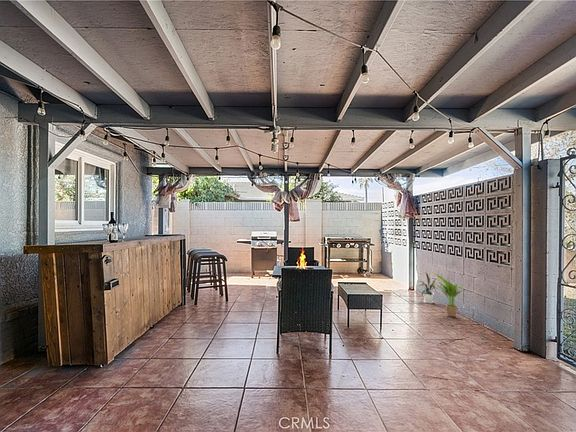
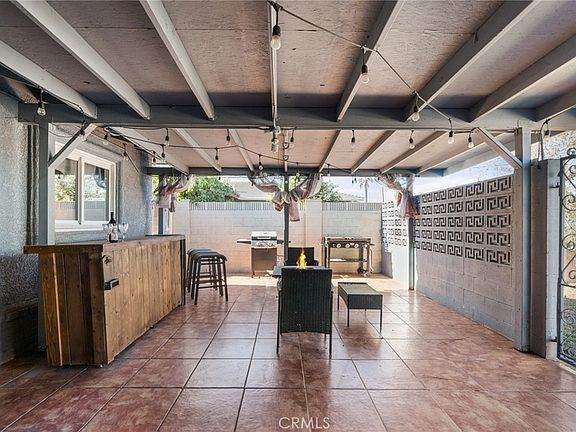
- house plant [415,272,438,304]
- potted plant [435,273,468,318]
